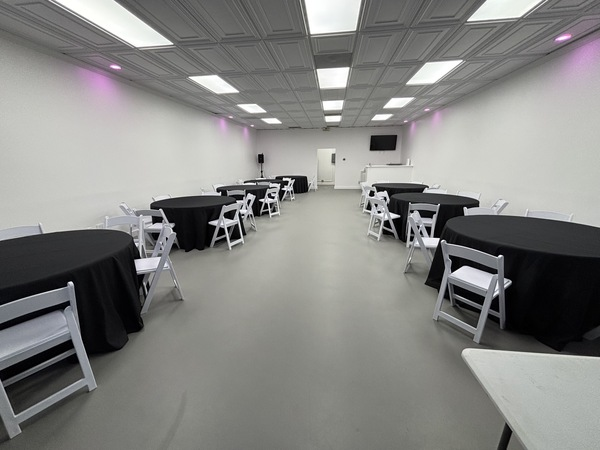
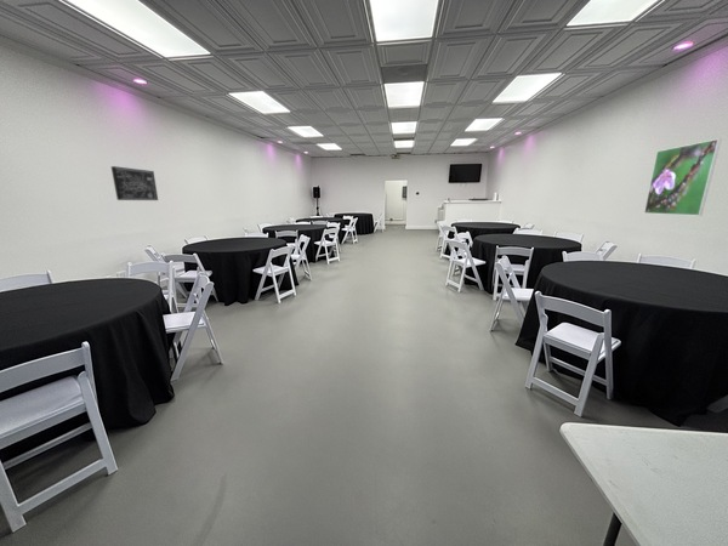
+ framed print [643,137,723,217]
+ wall art [110,165,159,201]
